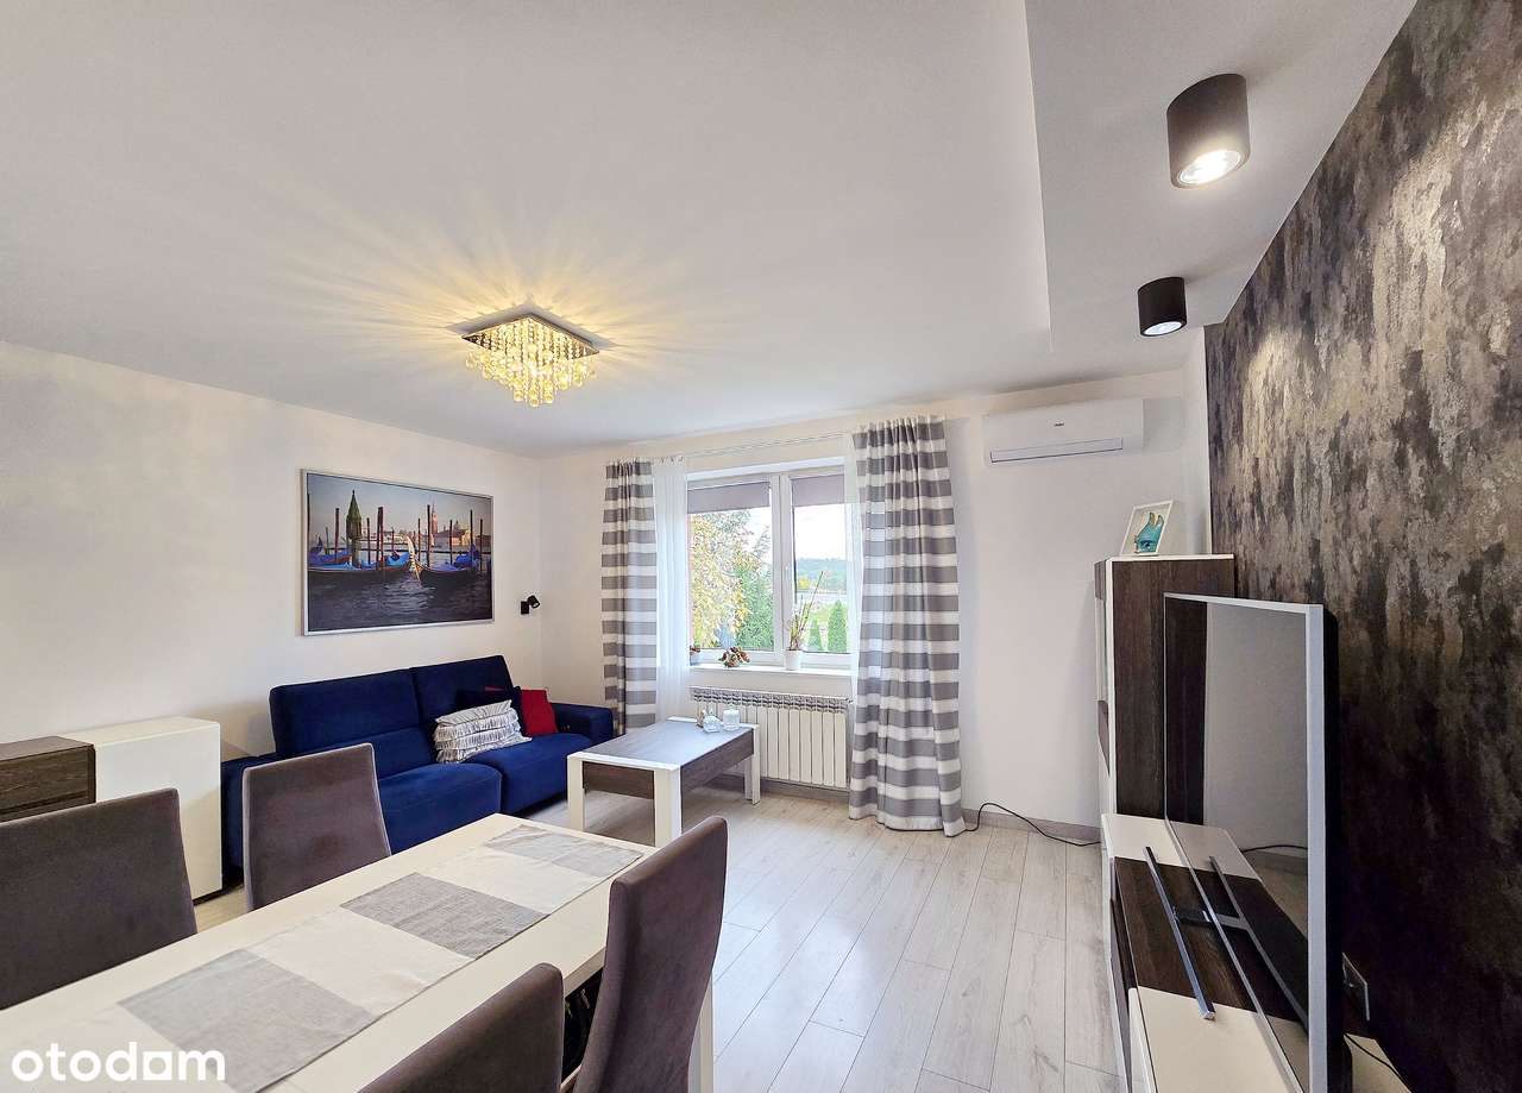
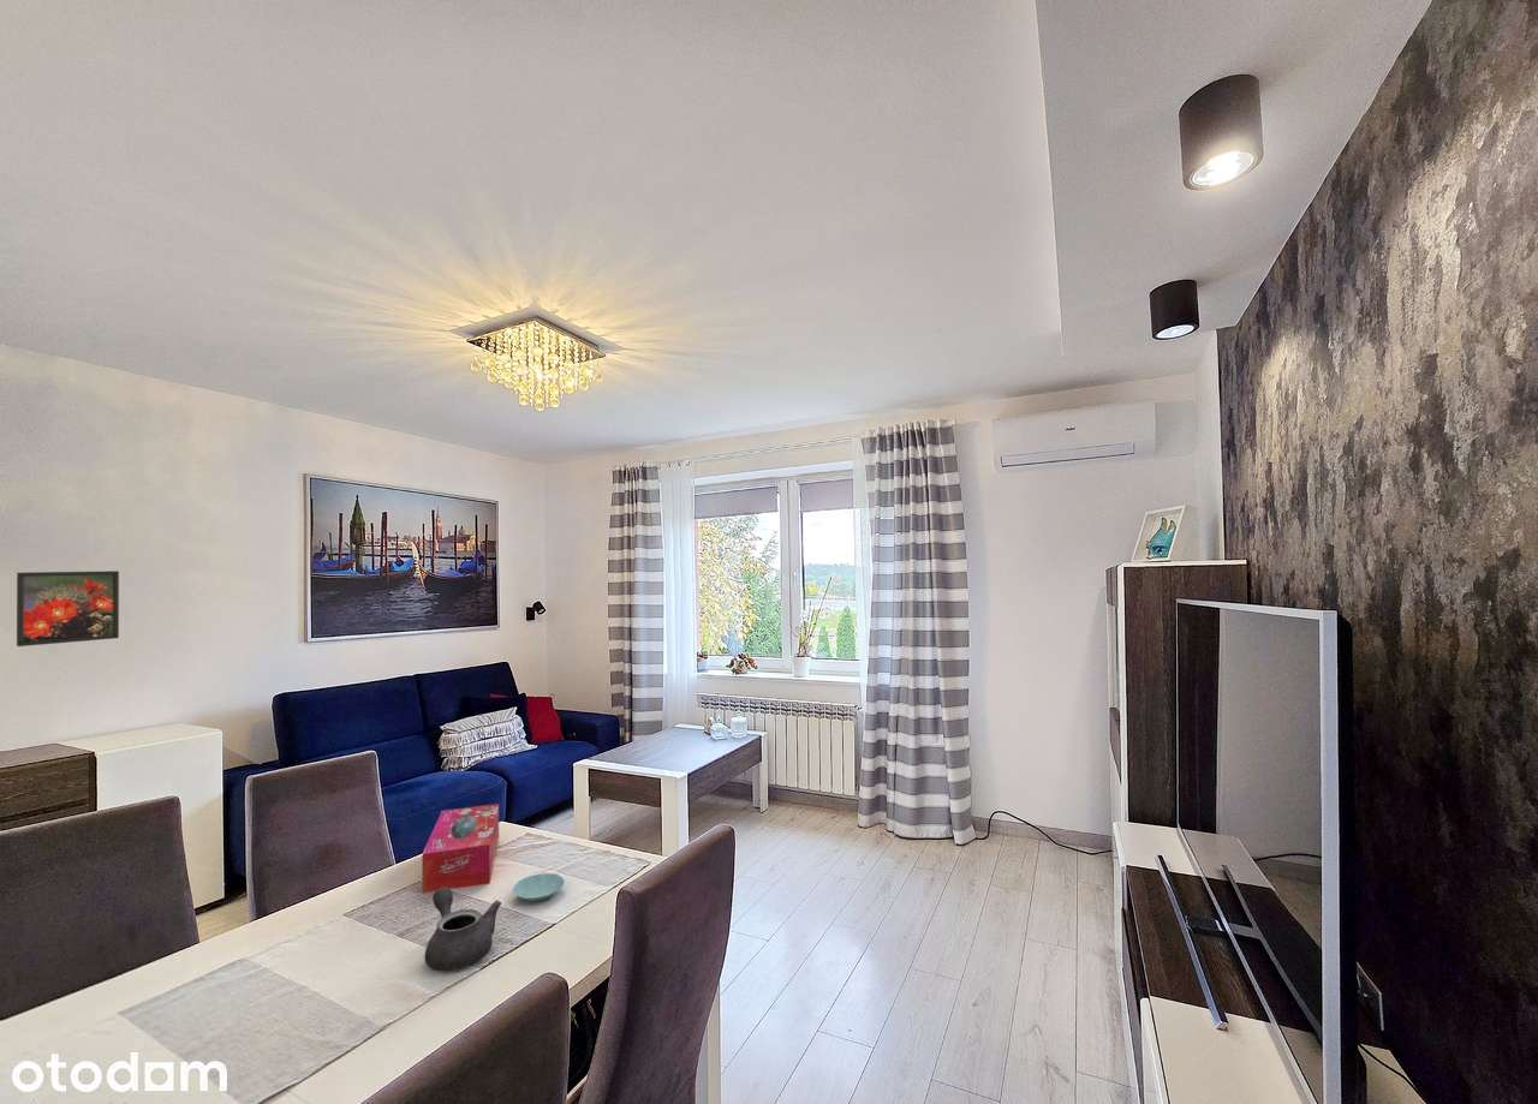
+ saucer [512,872,566,902]
+ teapot [424,887,502,972]
+ tissue box [422,802,500,894]
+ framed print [16,569,120,648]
